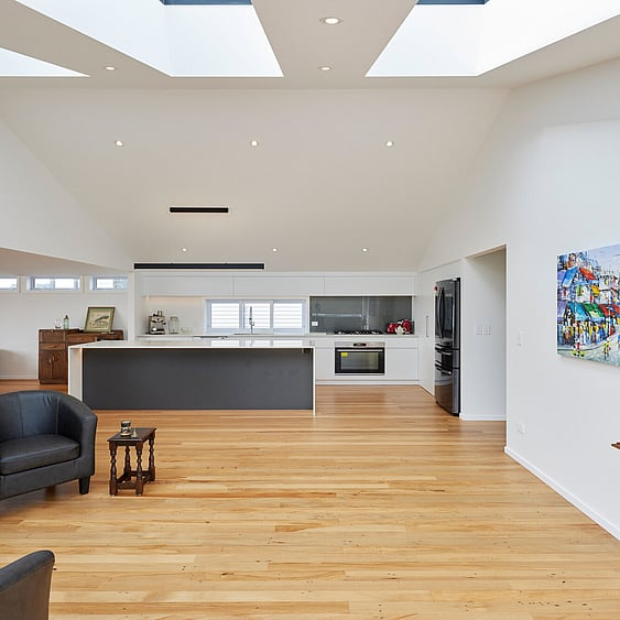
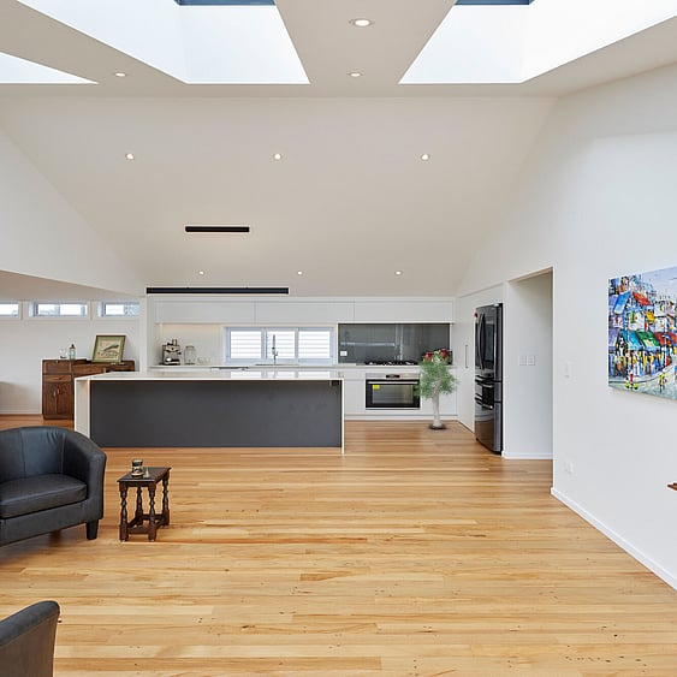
+ potted tree [411,349,461,429]
